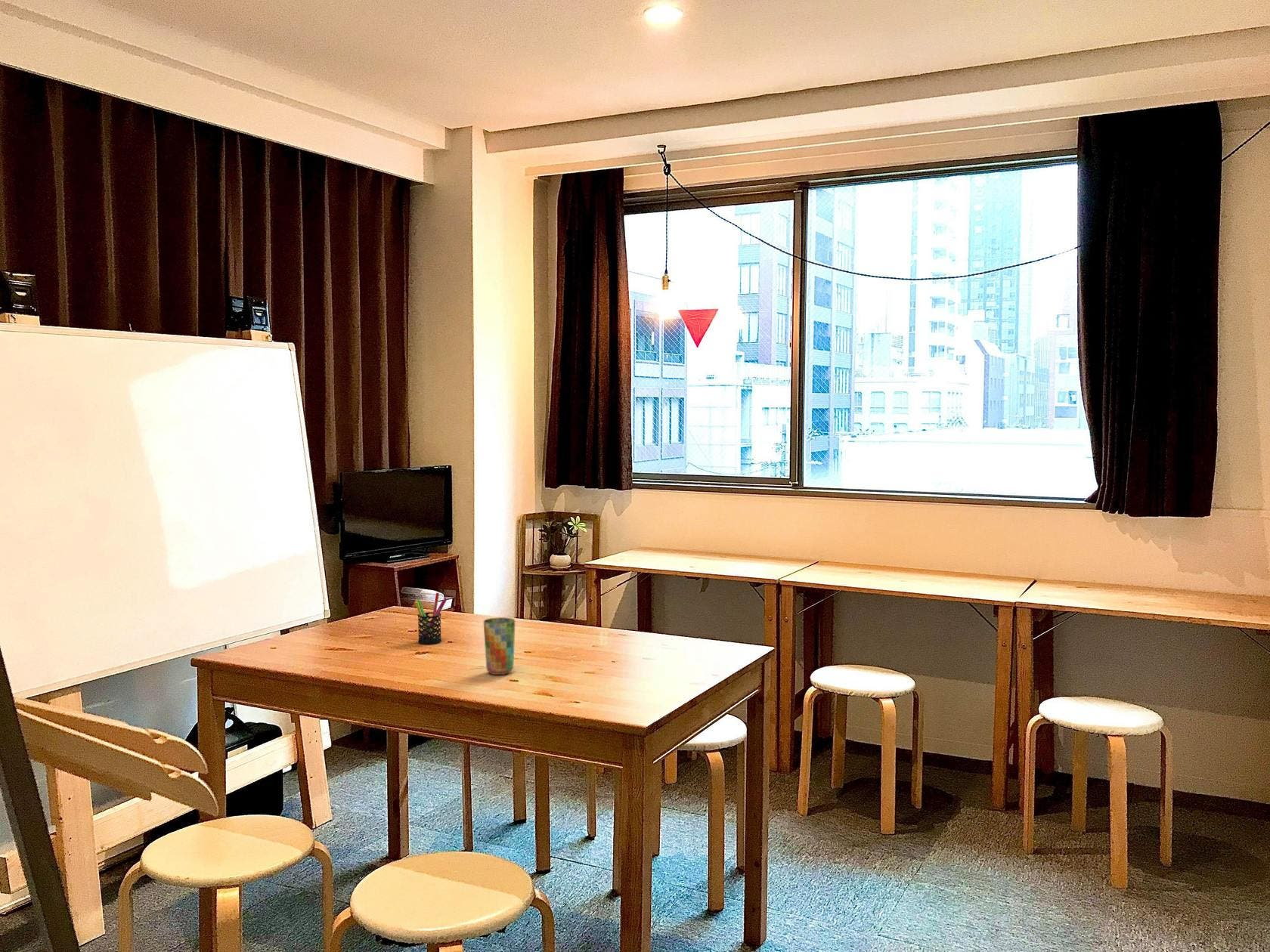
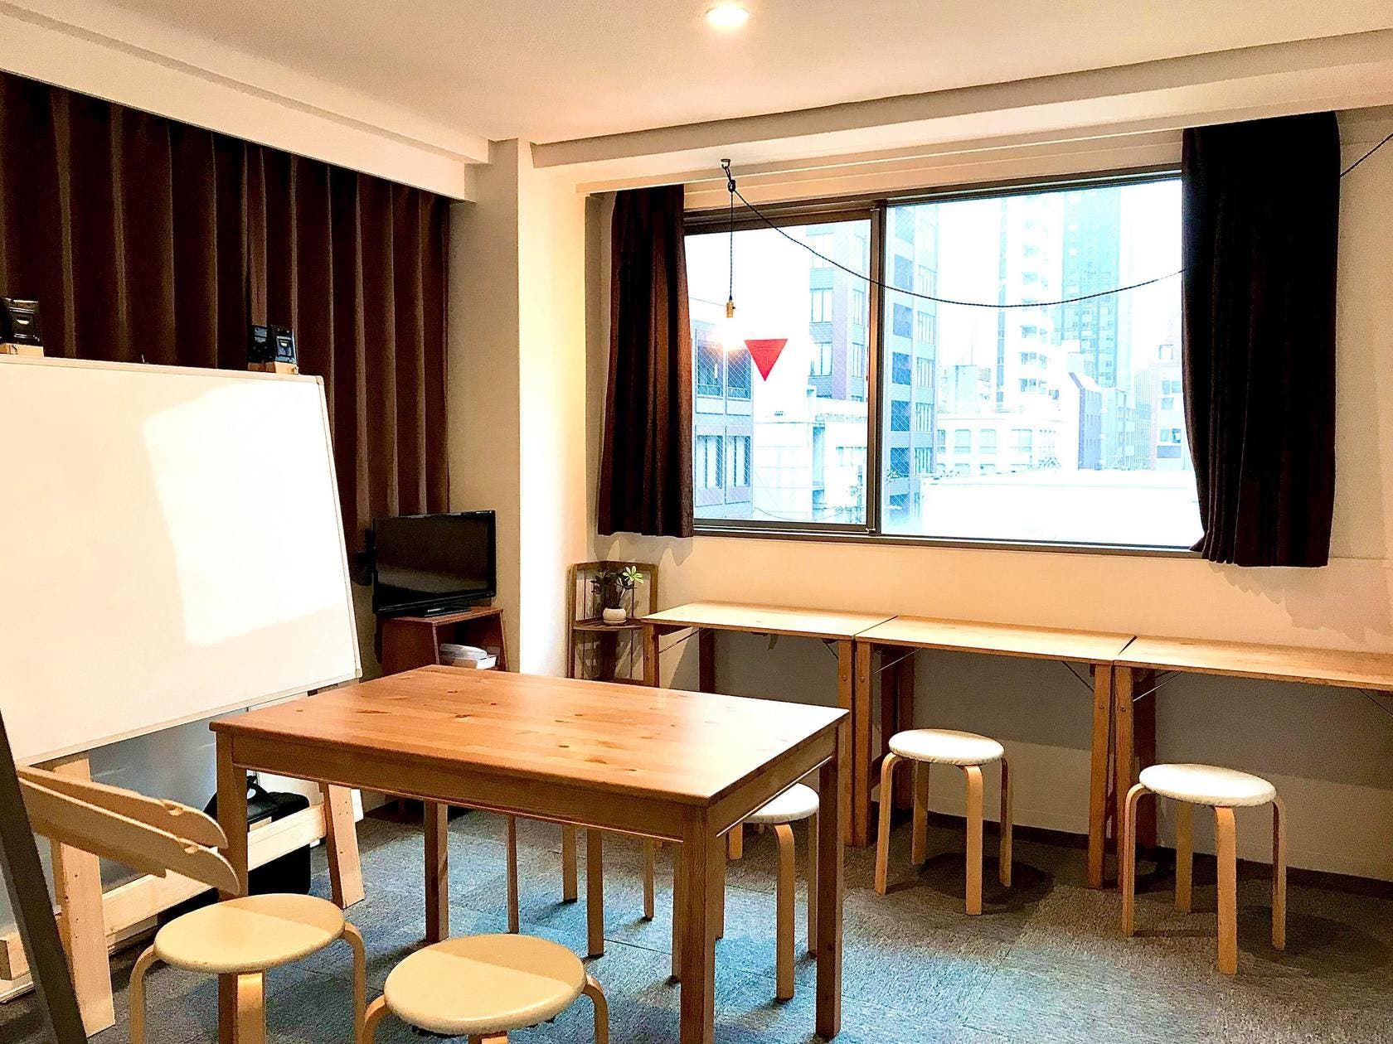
- pen holder [414,592,448,644]
- cup [482,617,516,675]
